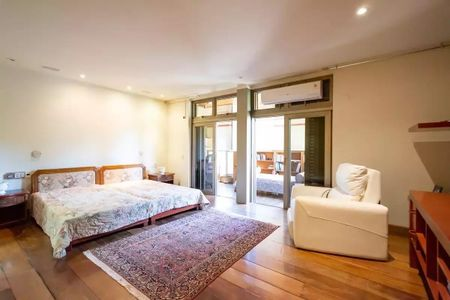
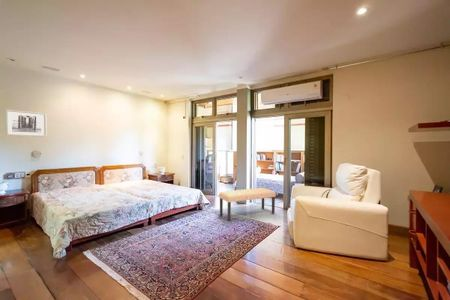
+ wall art [4,108,48,138]
+ bench [218,187,277,222]
